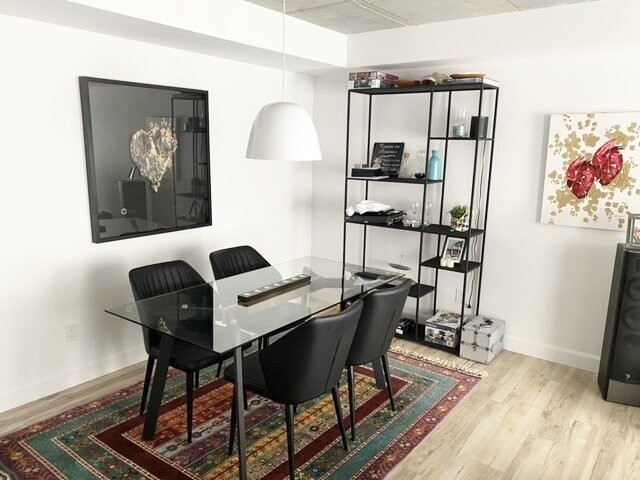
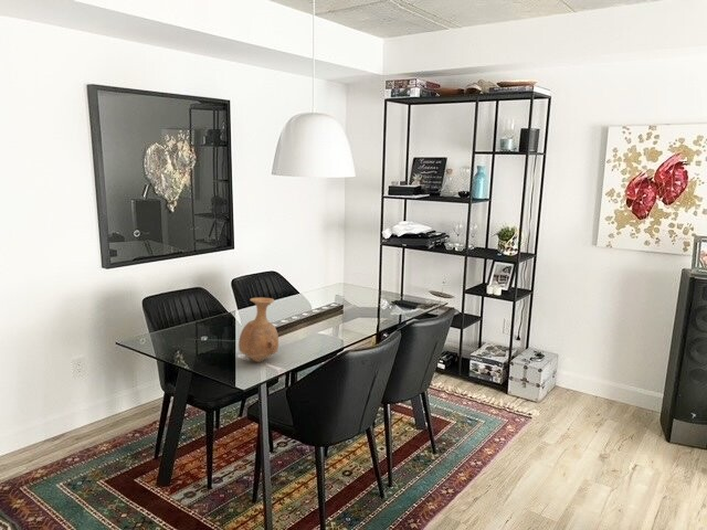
+ vase [238,297,279,363]
